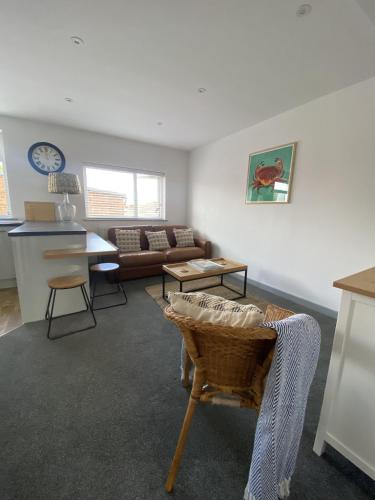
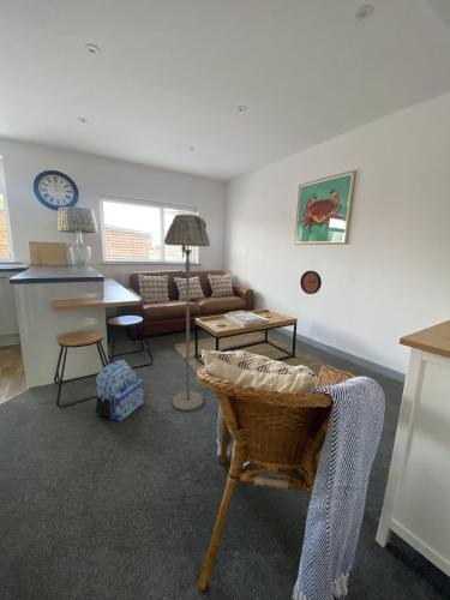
+ backpack [95,359,145,422]
+ clock [299,270,323,295]
+ floor lamp [163,212,211,412]
